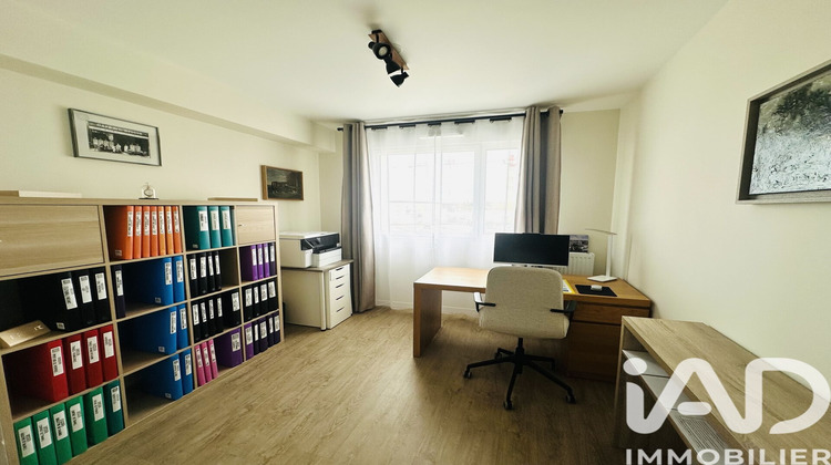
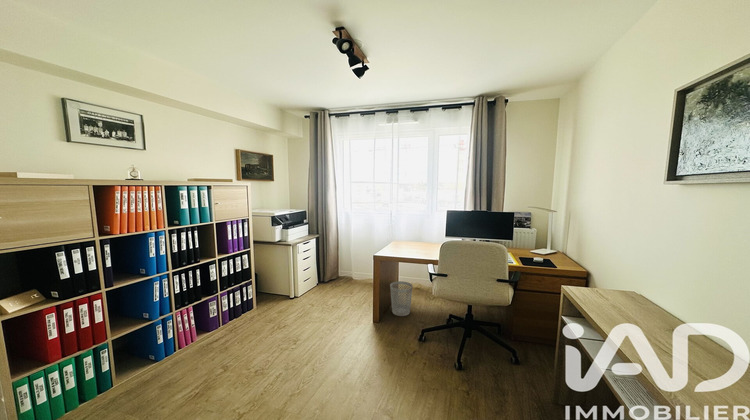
+ wastebasket [389,280,414,317]
